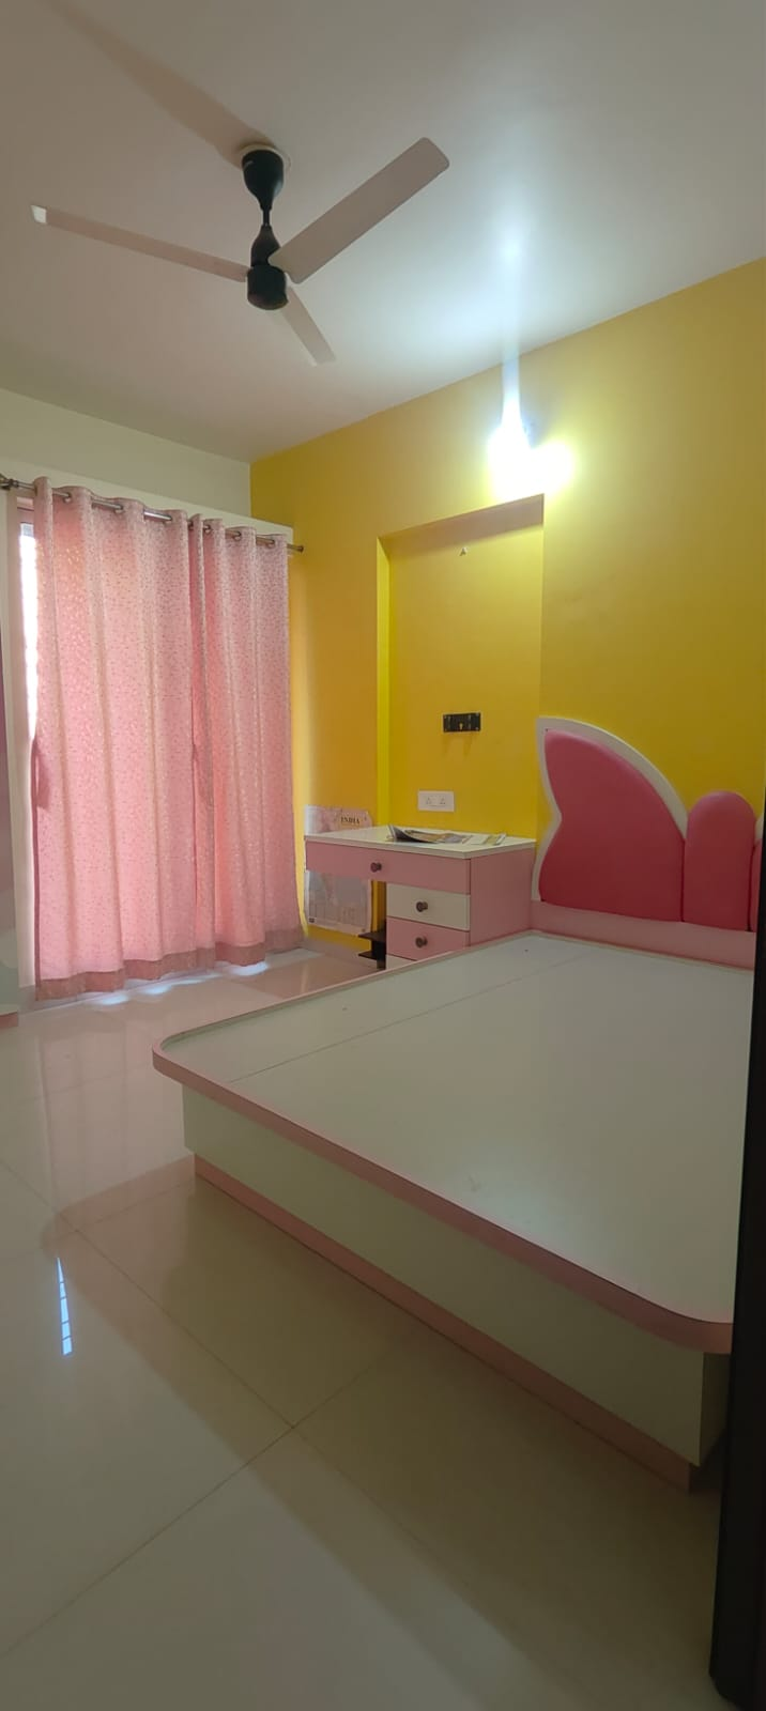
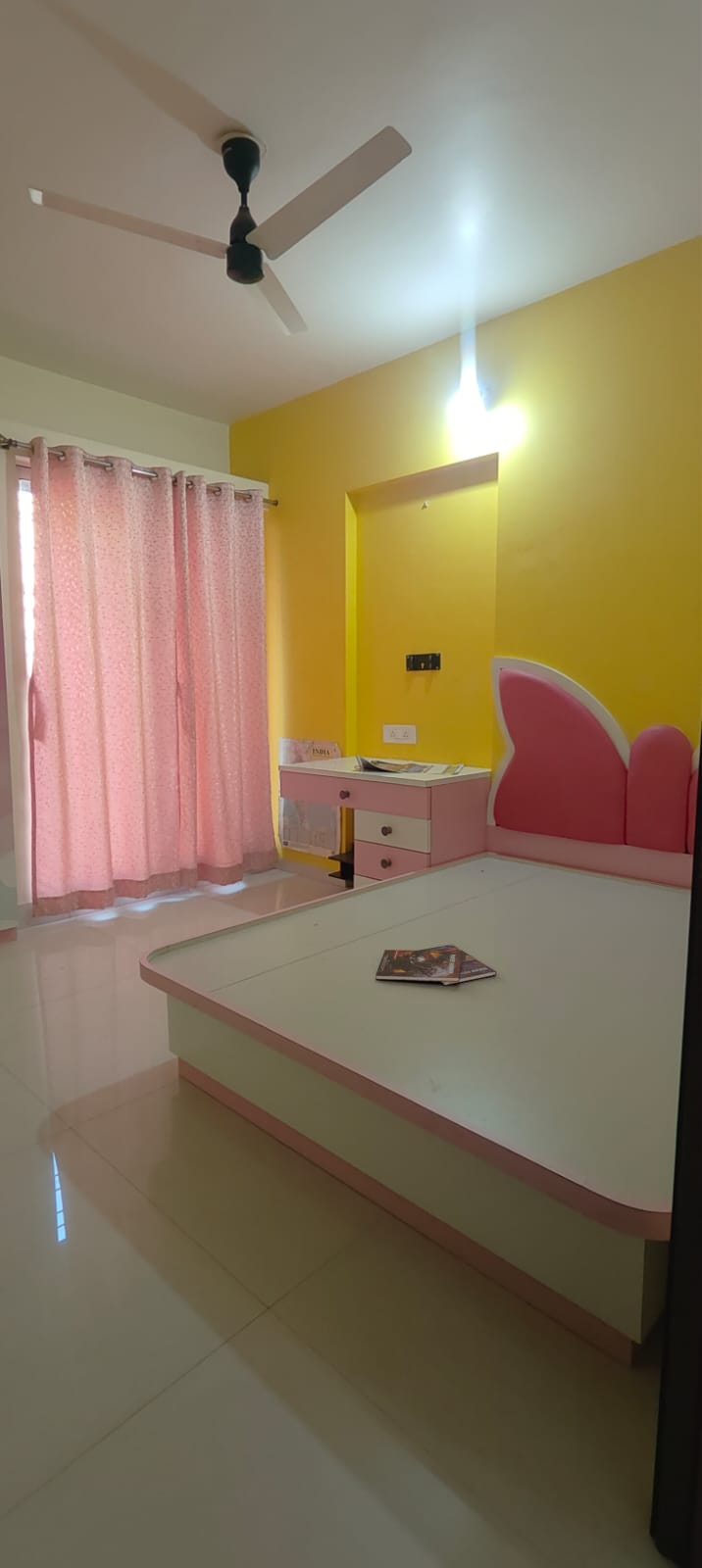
+ booklet [375,944,497,987]
